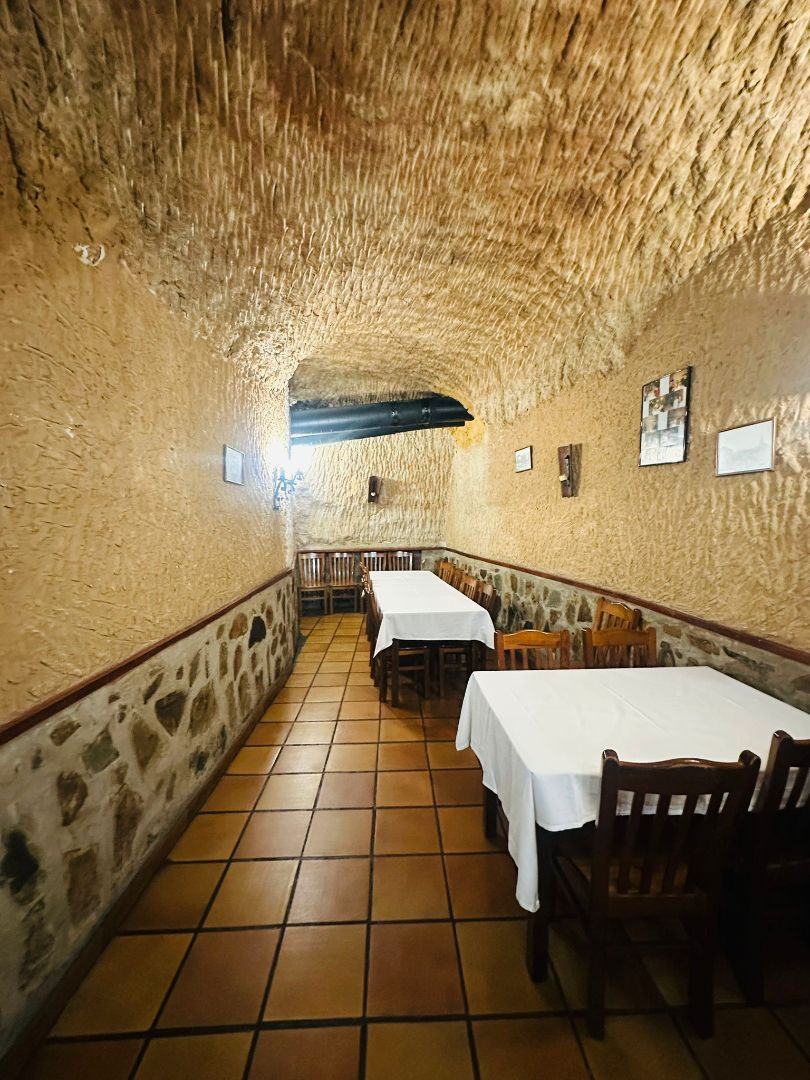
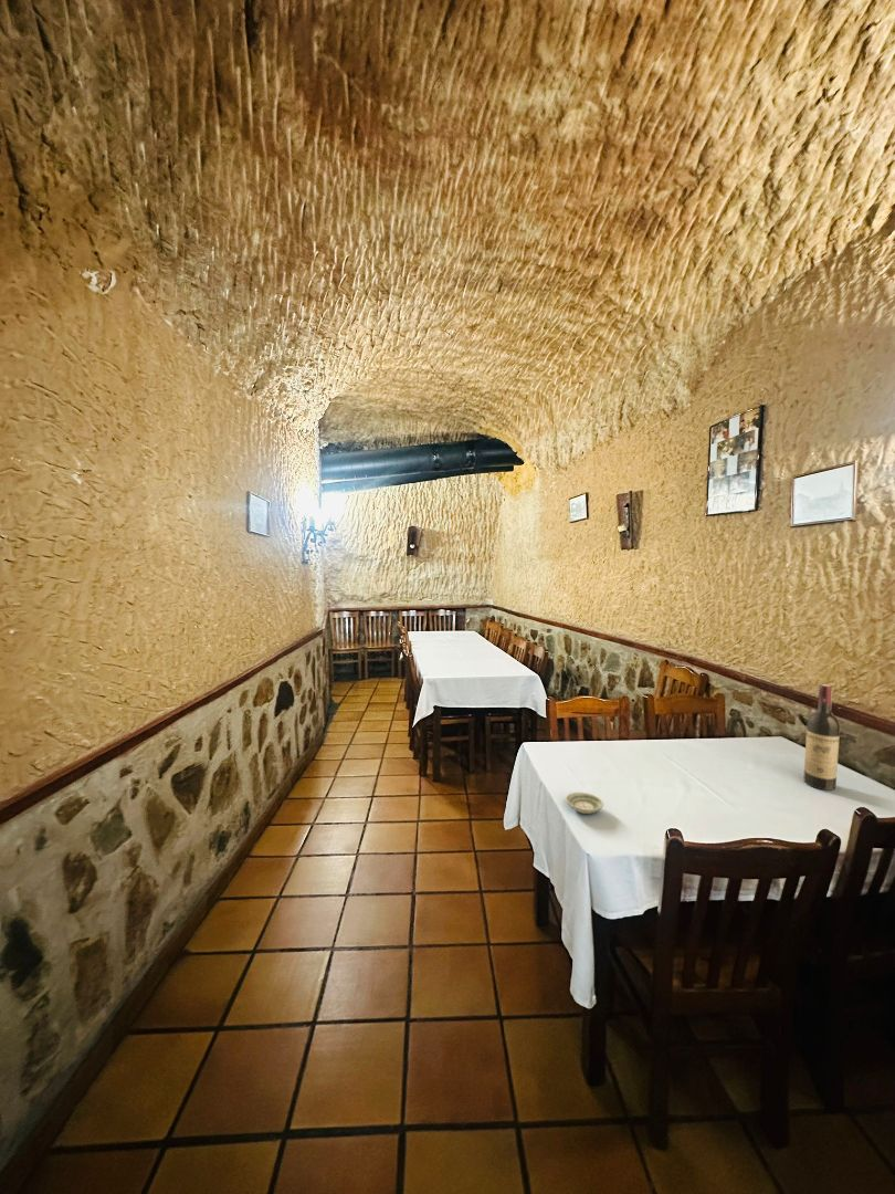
+ saucer [565,792,604,815]
+ wine bottle [802,683,841,792]
